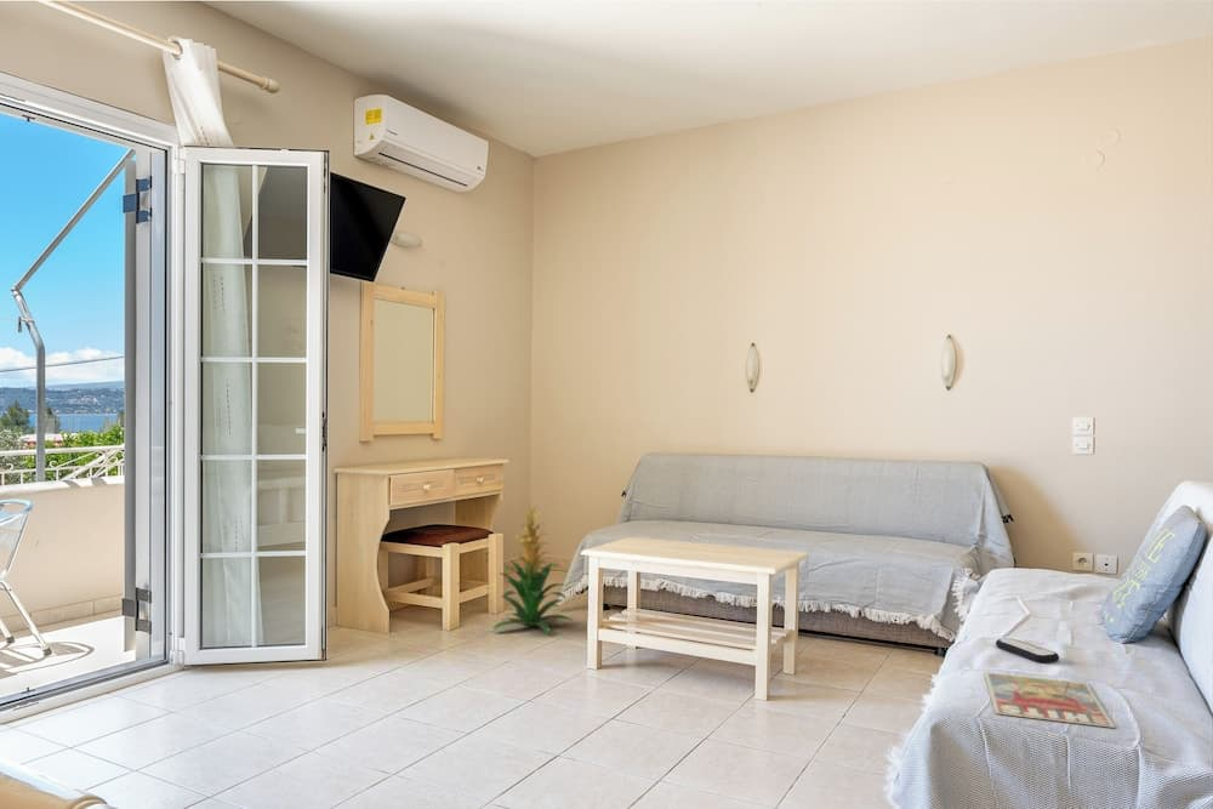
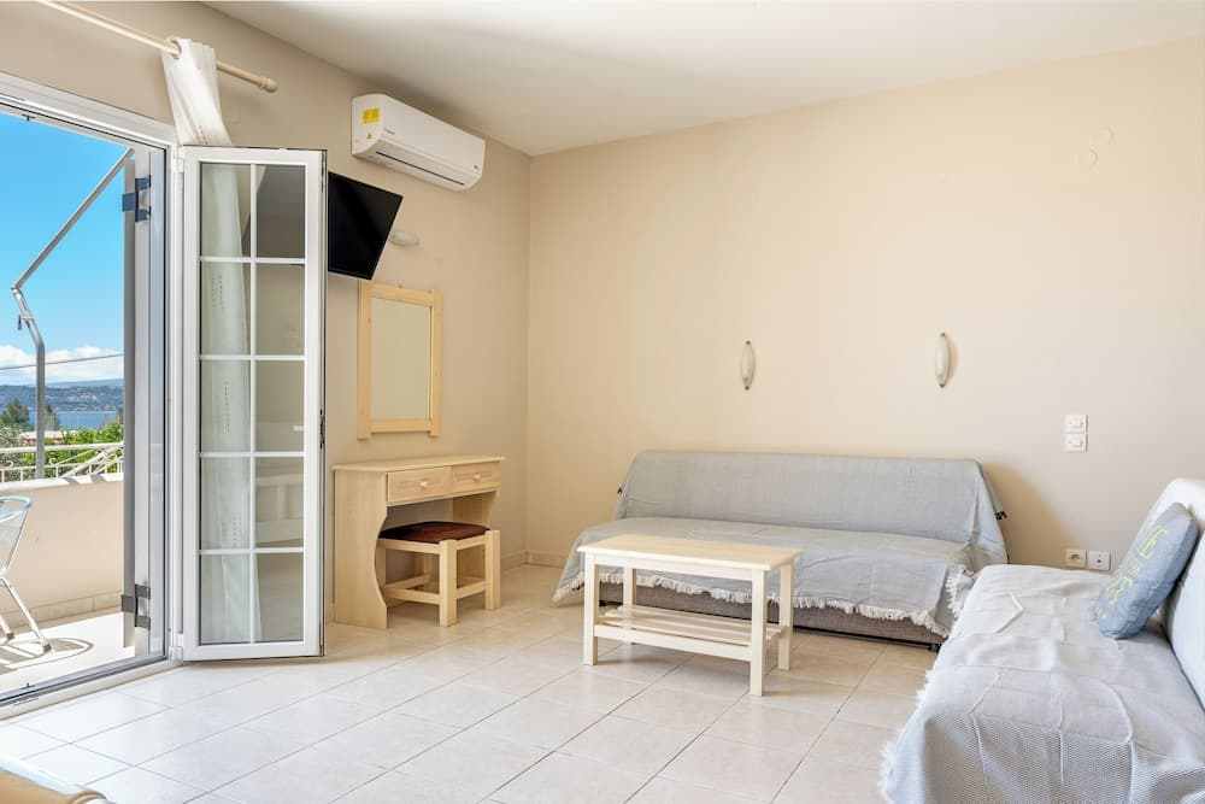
- remote control [995,637,1060,665]
- indoor plant [491,503,575,634]
- magazine [984,671,1116,729]
